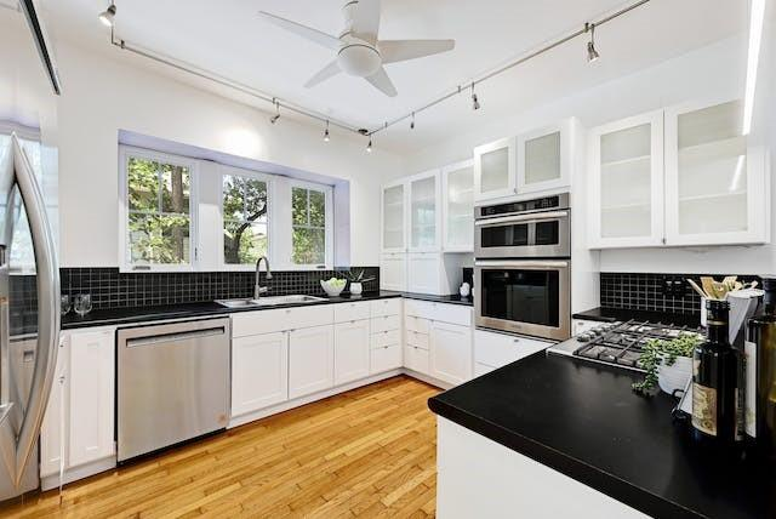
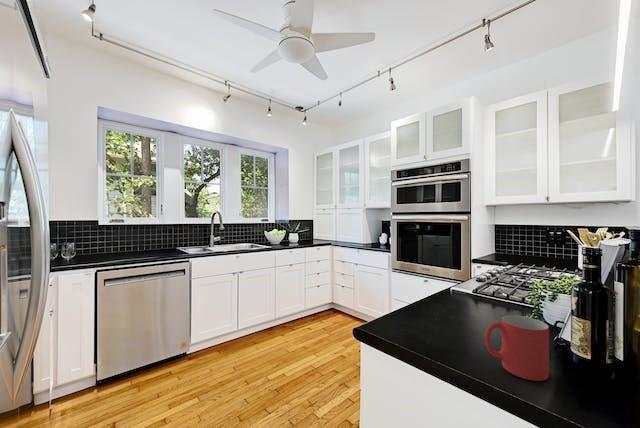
+ mug [484,314,550,382]
